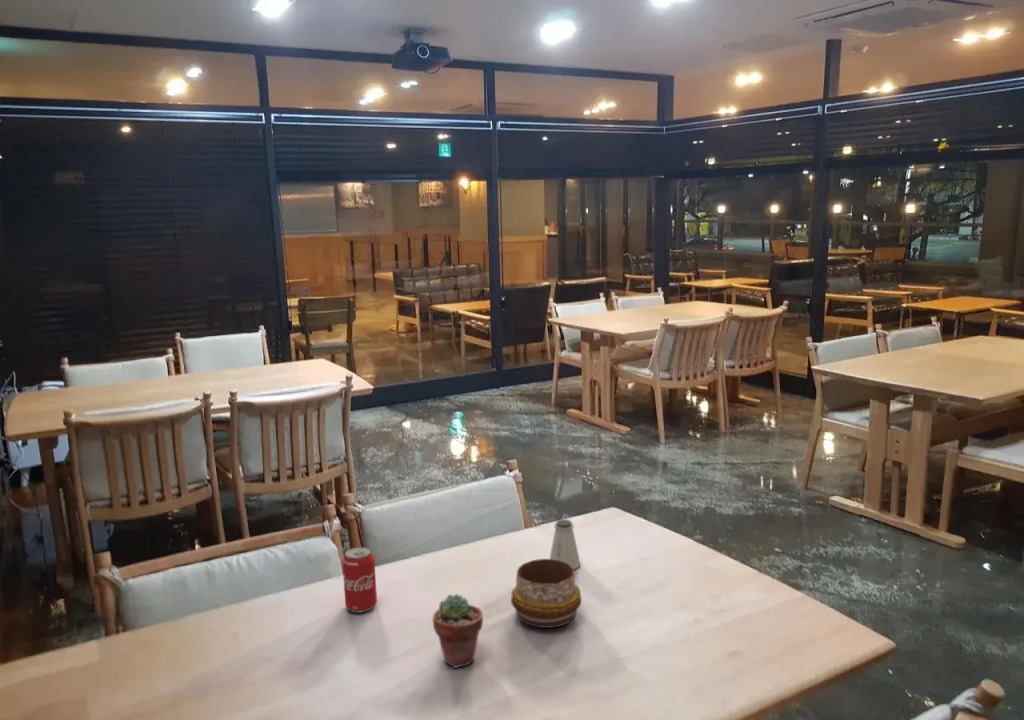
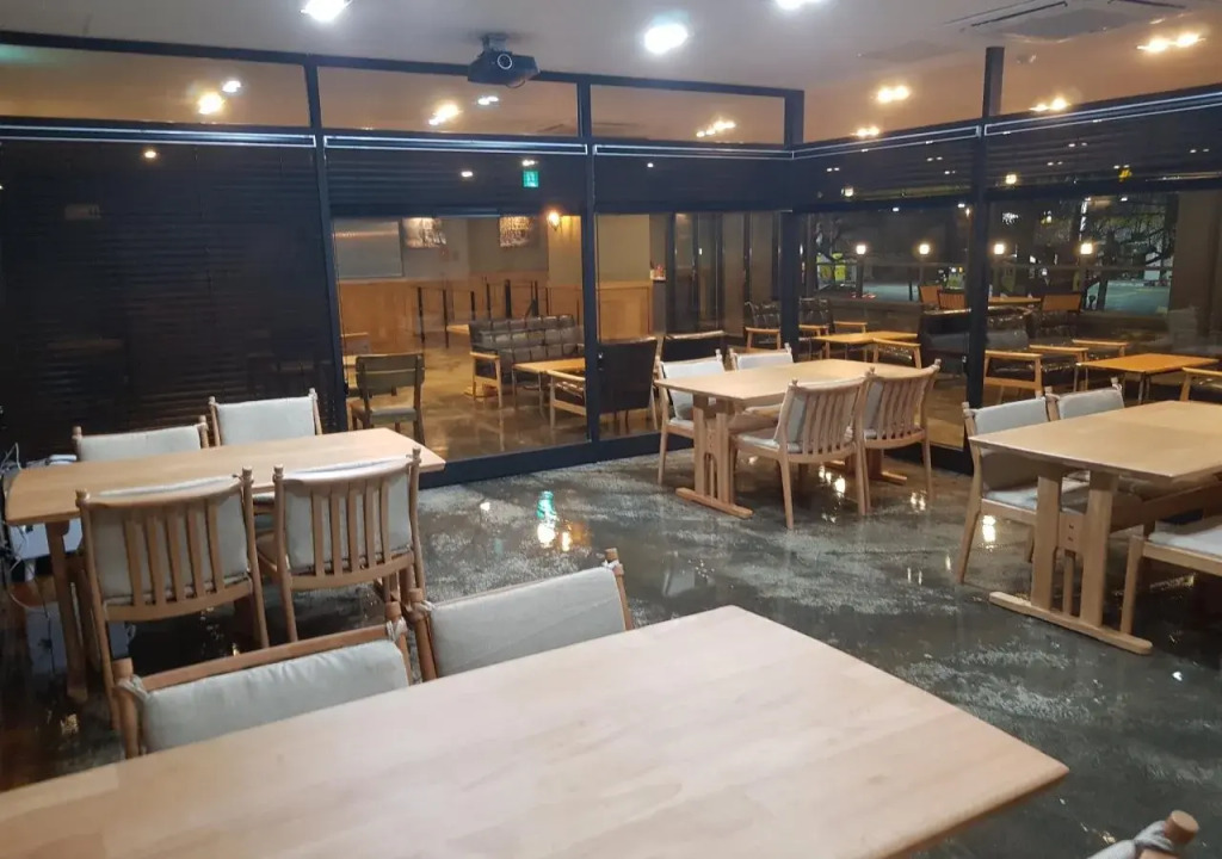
- saltshaker [549,518,581,570]
- decorative bowl [510,558,582,629]
- beverage can [341,546,378,614]
- potted succulent [432,593,484,669]
